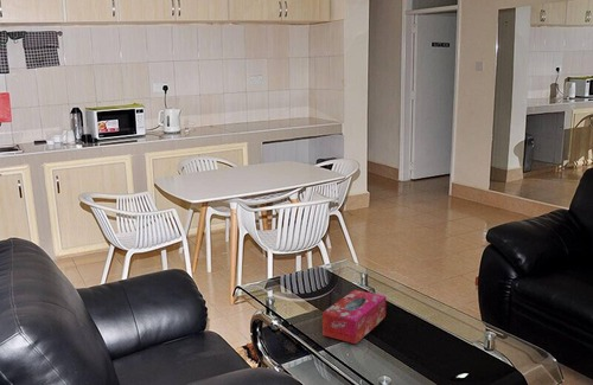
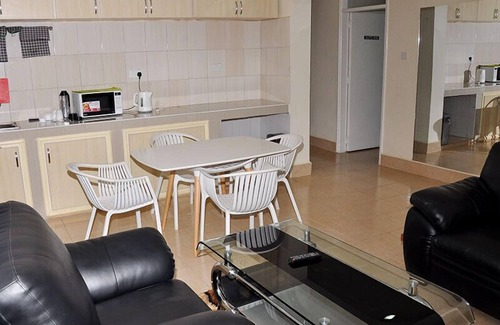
- tissue box [321,289,387,345]
